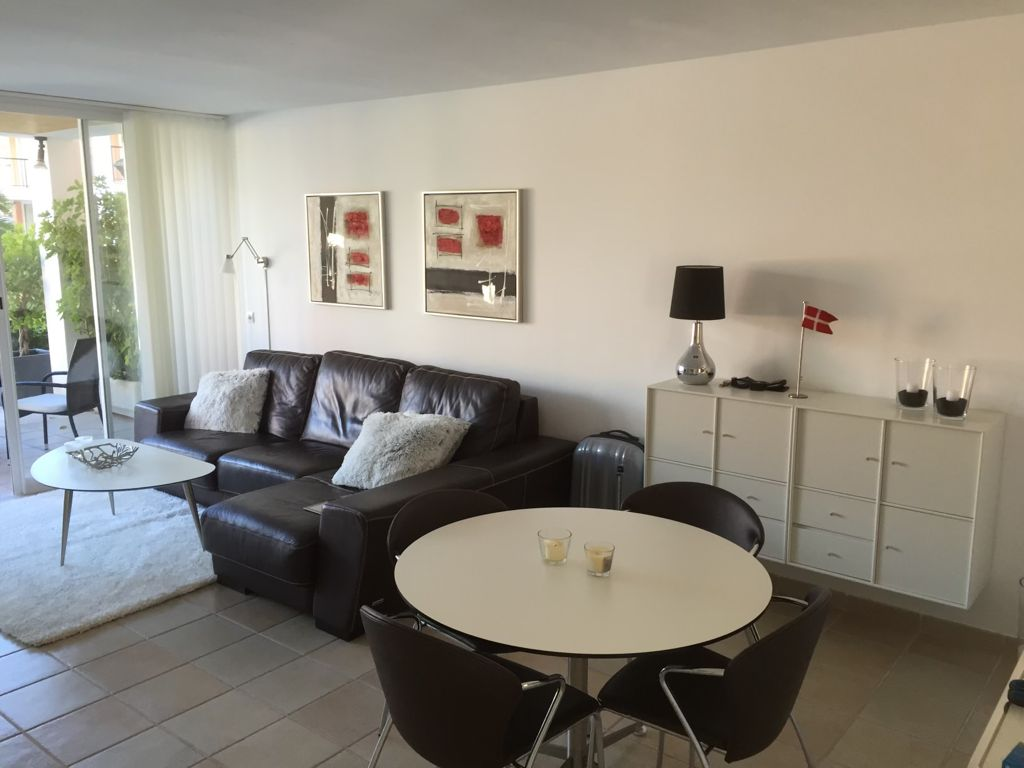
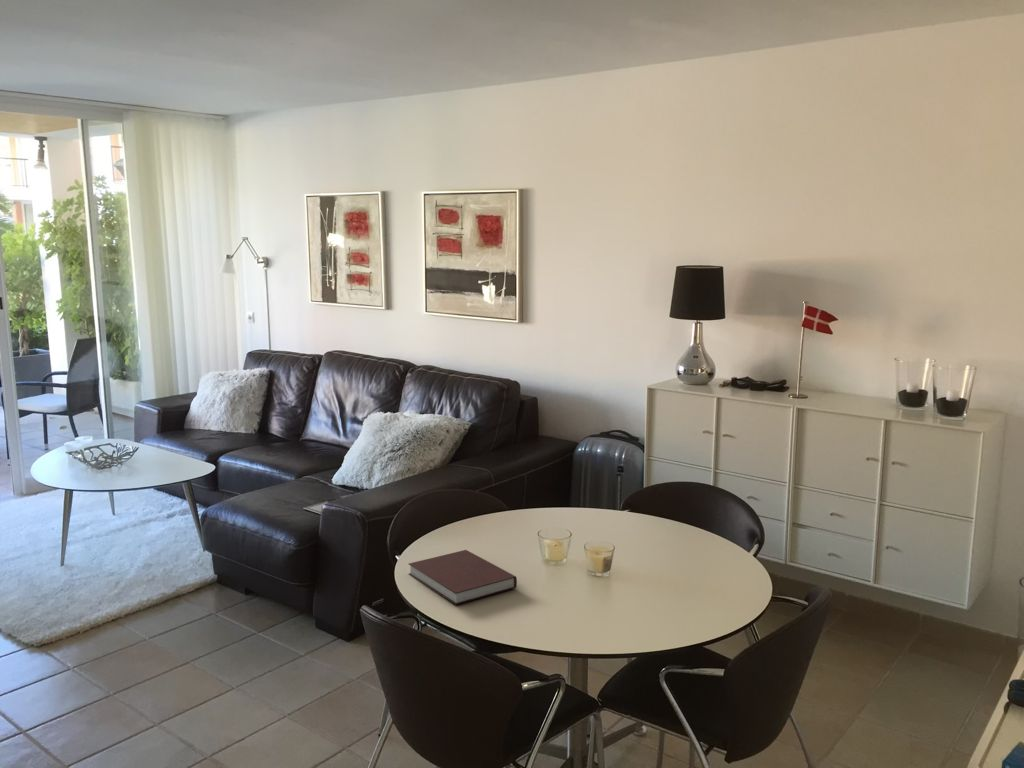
+ notebook [408,549,518,606]
